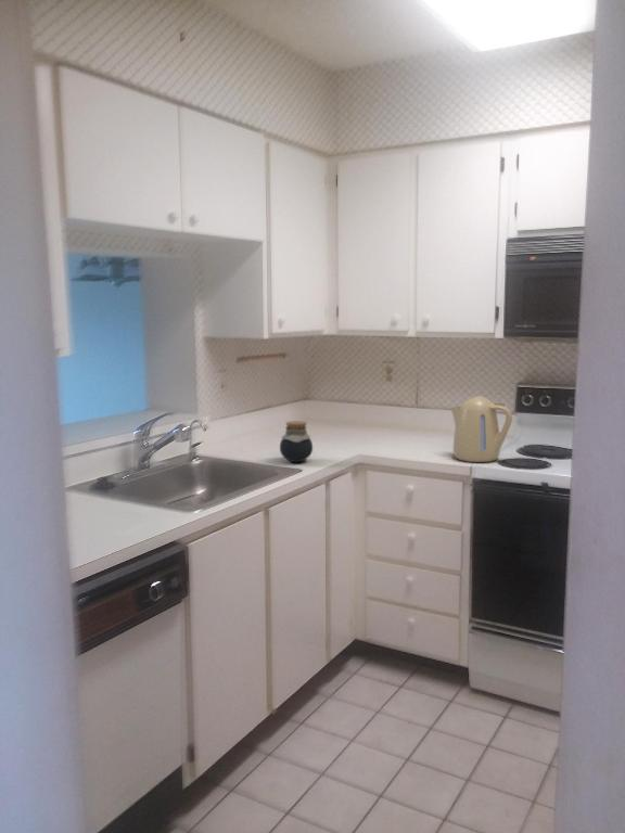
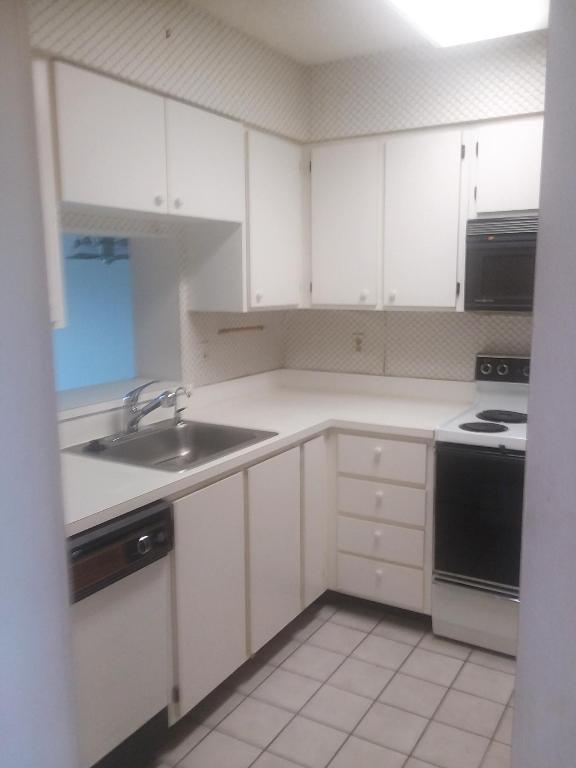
- kettle [449,395,513,463]
- jar [279,420,314,463]
